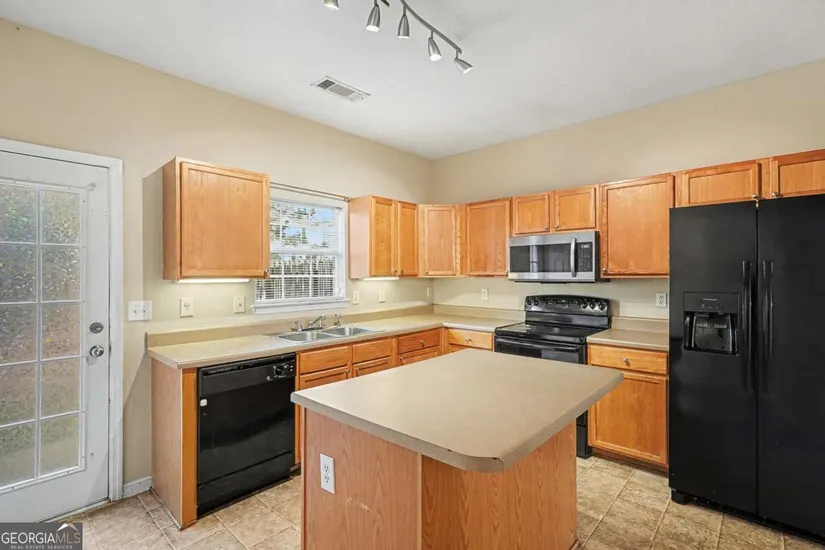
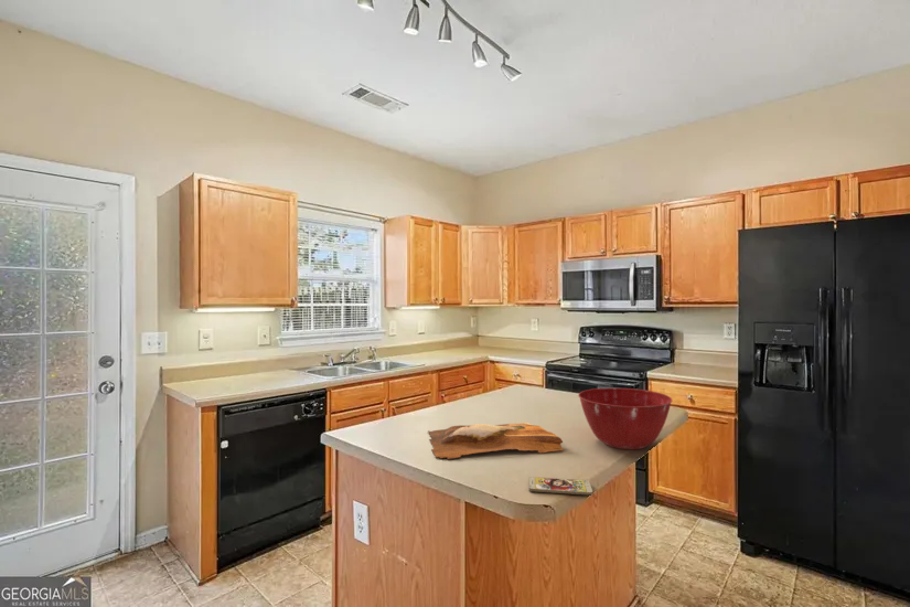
+ mixing bowl [577,387,674,450]
+ smartphone [528,476,595,496]
+ cutting board [427,422,564,460]
